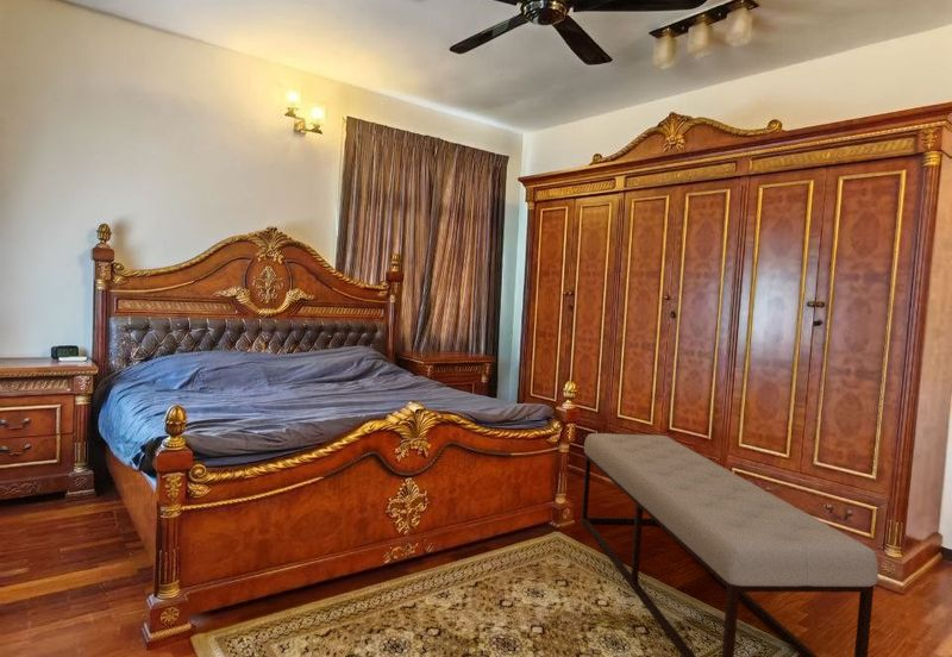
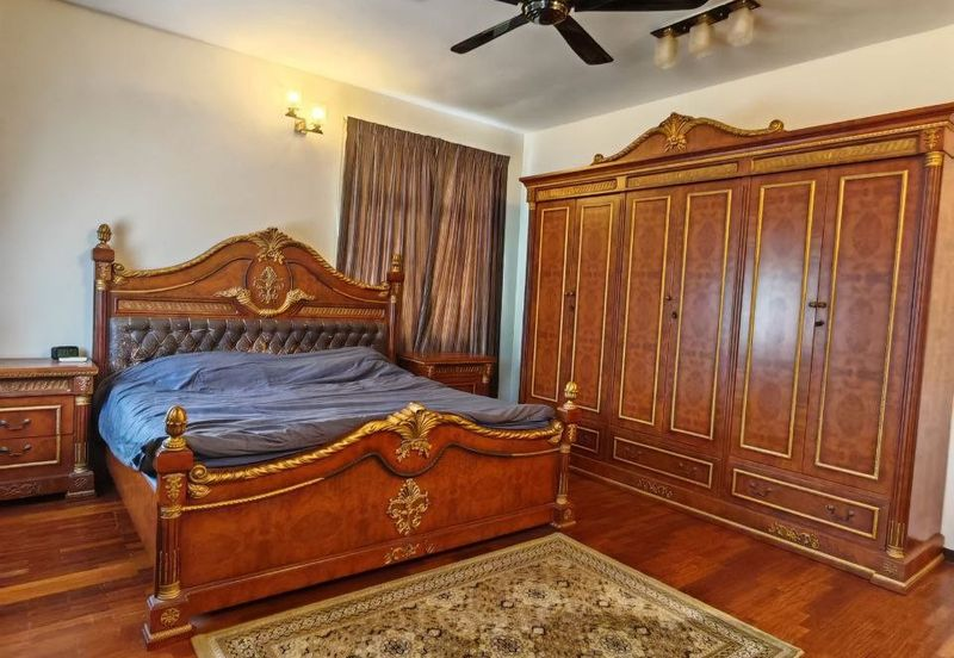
- bench [581,432,879,657]
